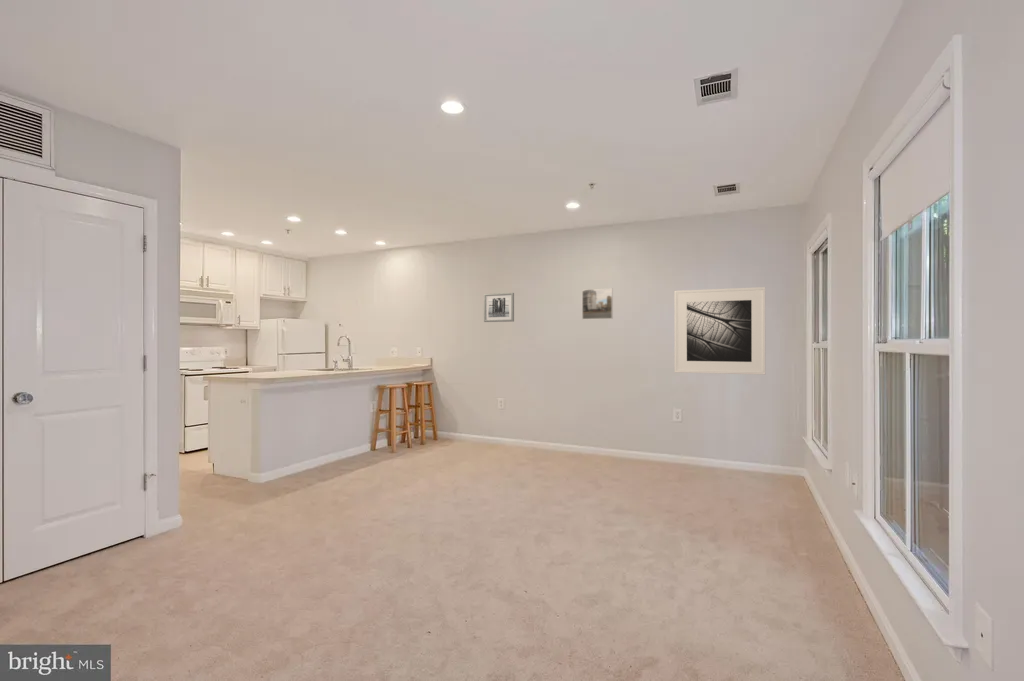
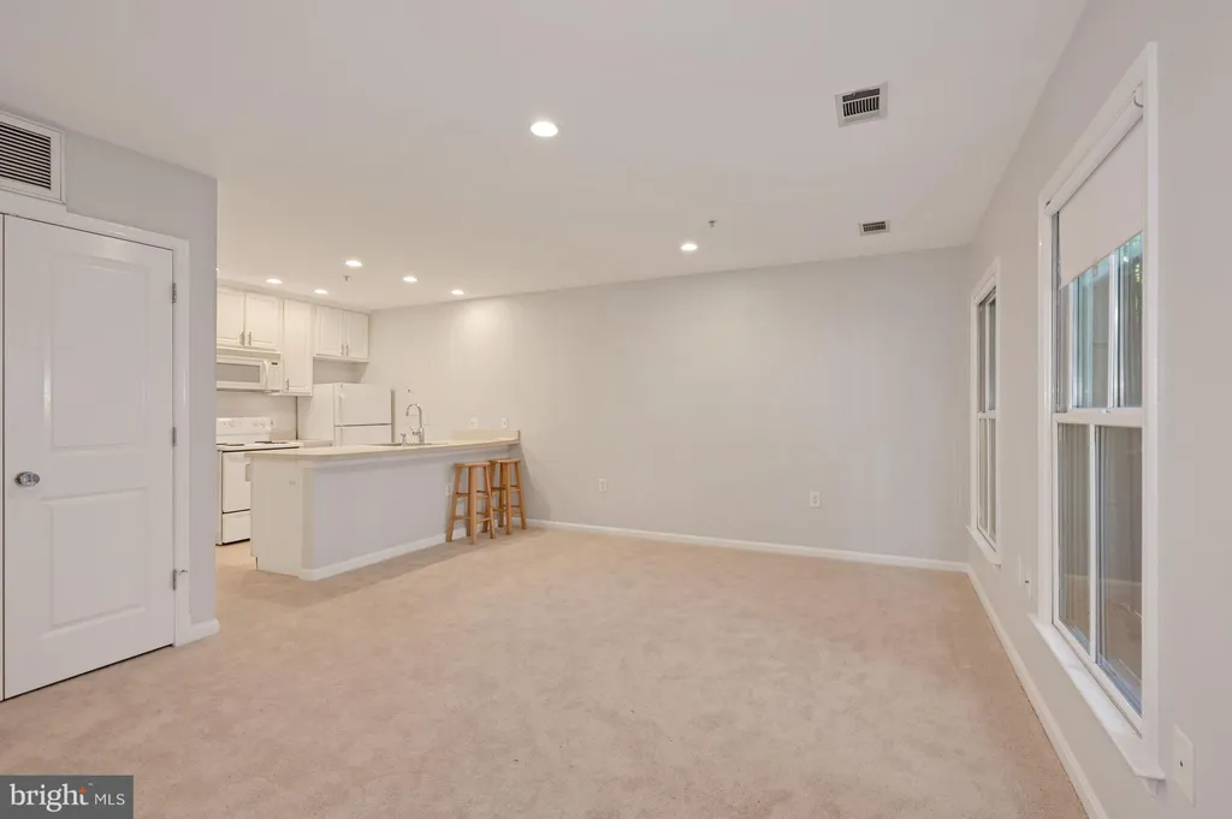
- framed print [673,286,766,376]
- wall art [483,292,515,323]
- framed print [581,287,614,320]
